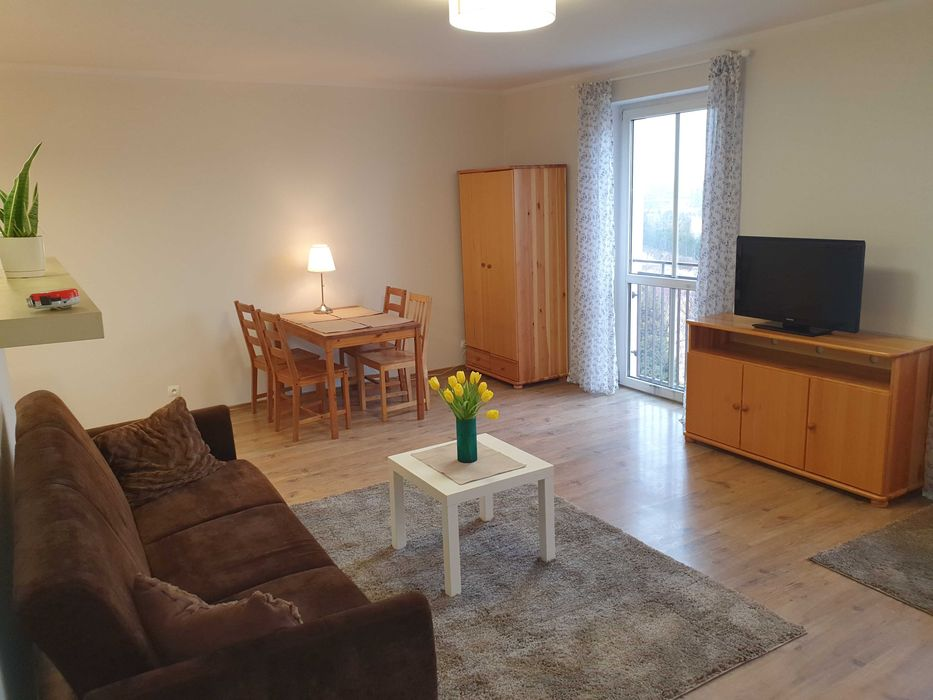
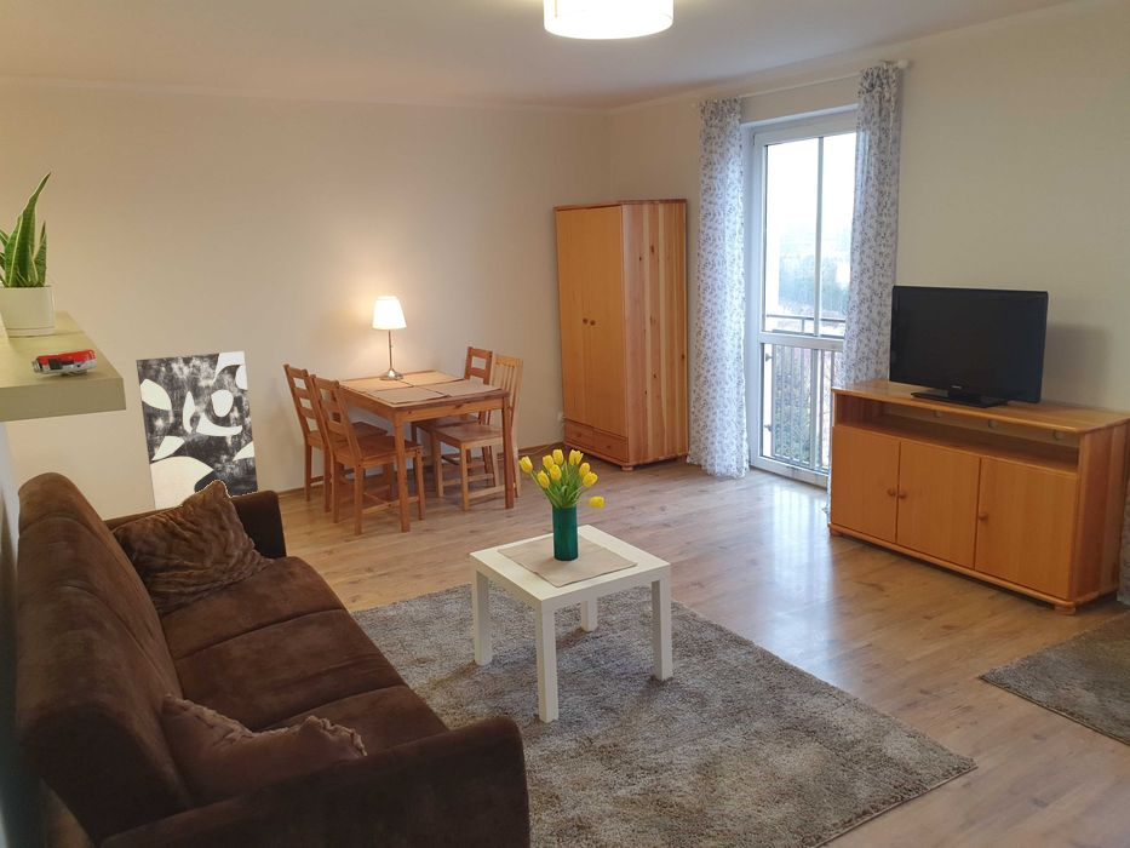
+ wall art [136,350,259,511]
